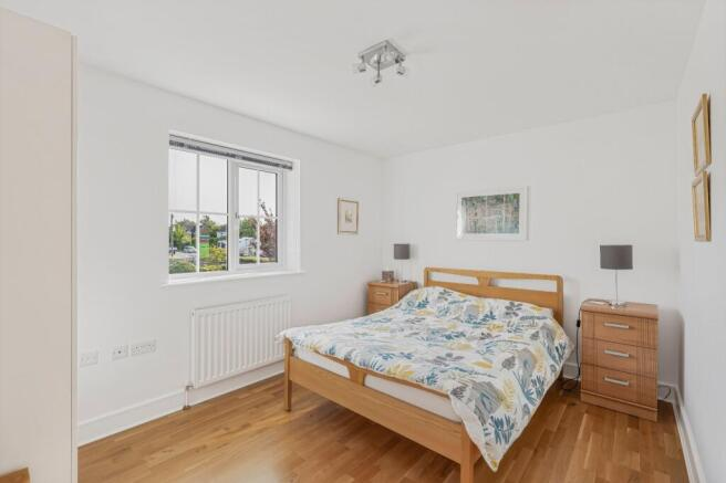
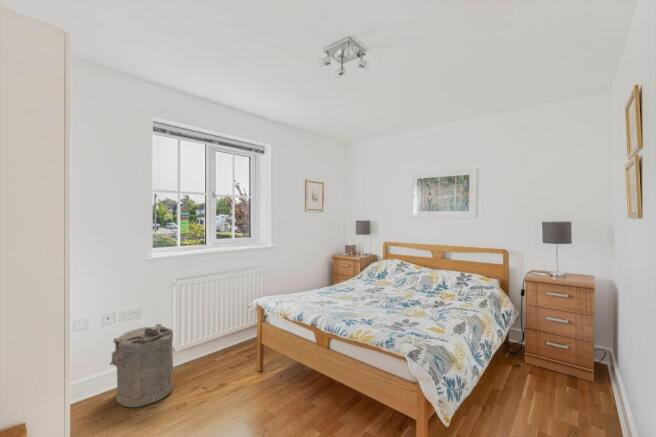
+ laundry hamper [109,323,174,408]
